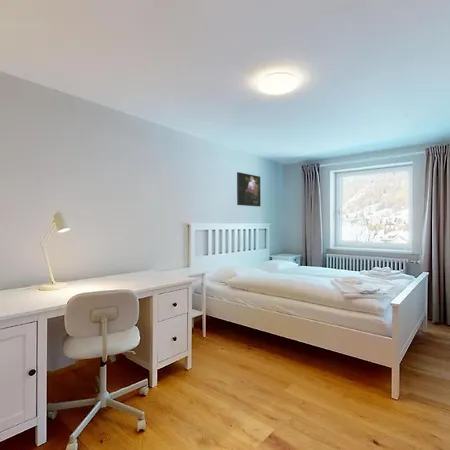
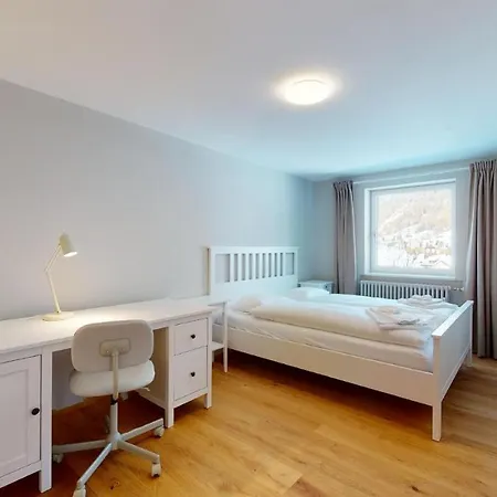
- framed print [236,171,262,208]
